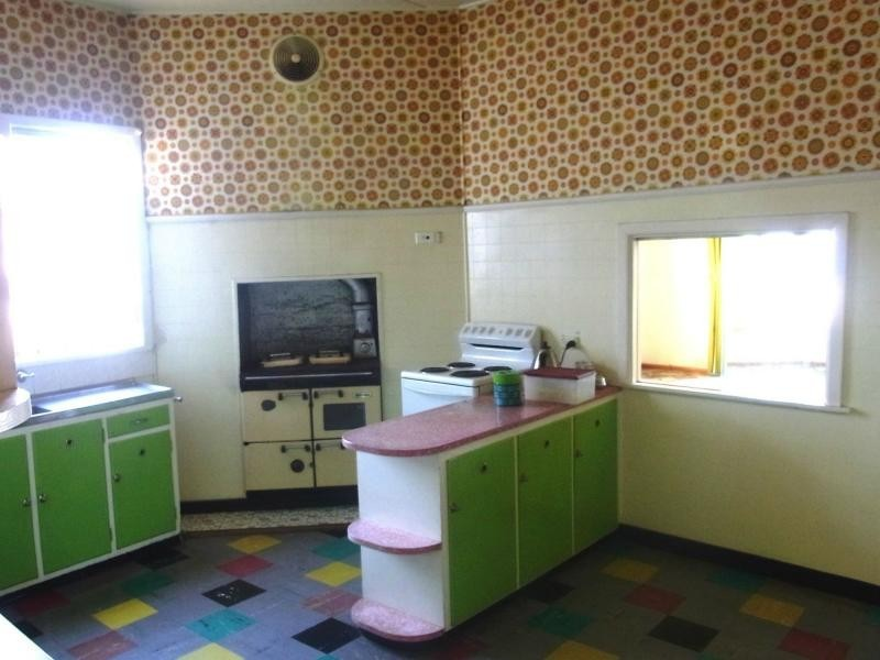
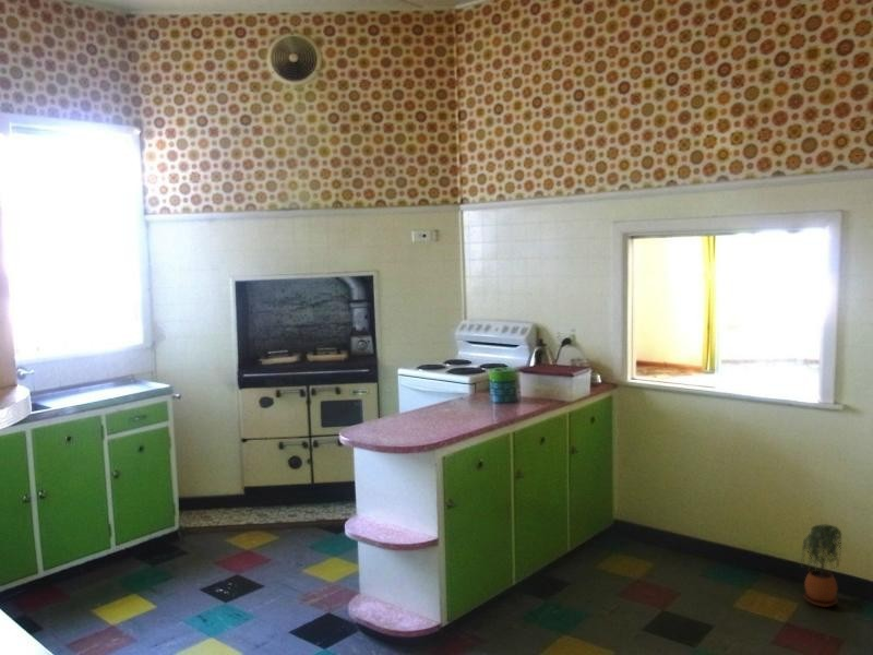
+ potted plant [799,523,842,608]
